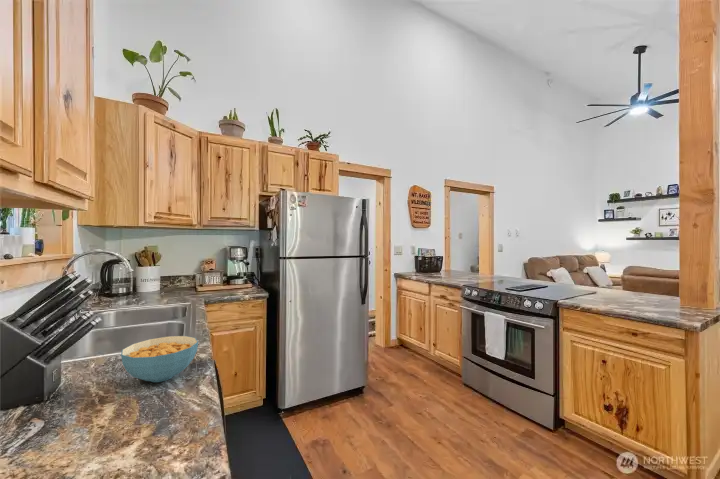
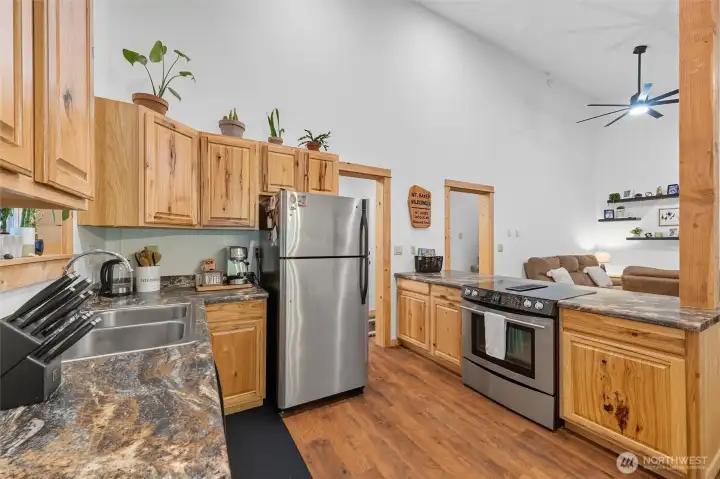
- cereal bowl [120,335,199,383]
